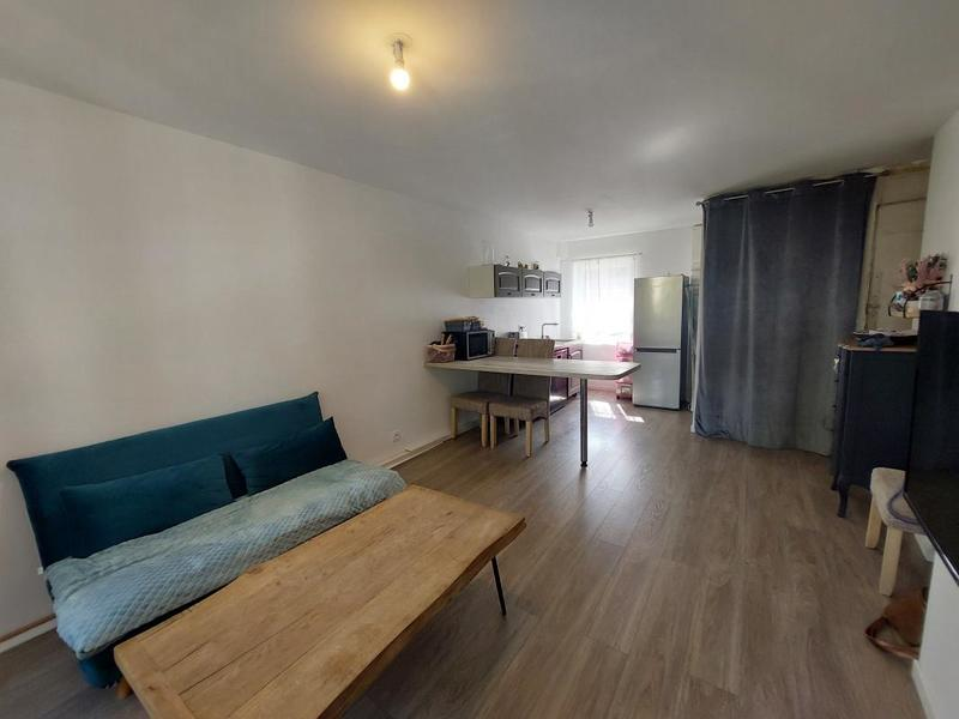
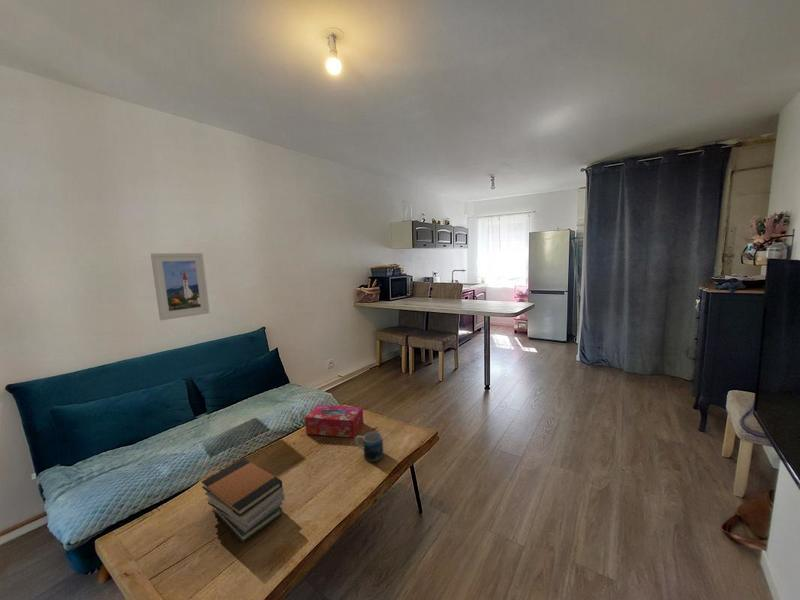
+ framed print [150,252,211,321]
+ tissue box [304,404,364,439]
+ book stack [200,457,286,543]
+ mug [355,431,384,462]
